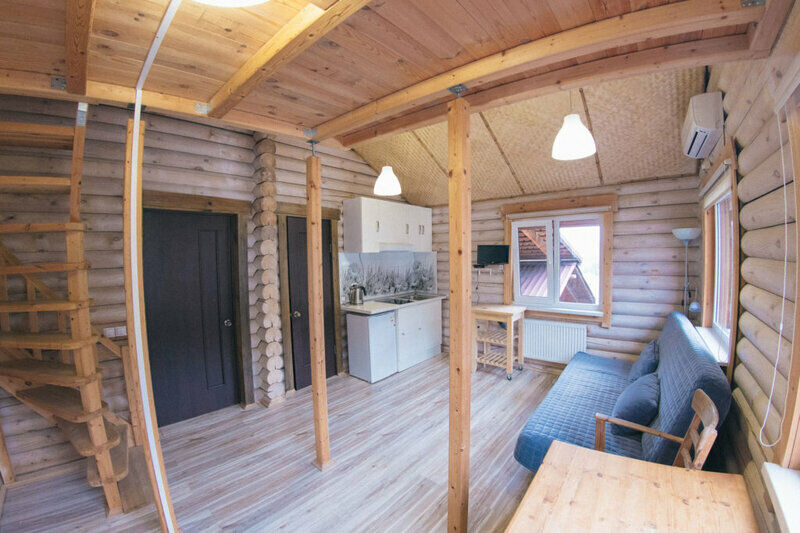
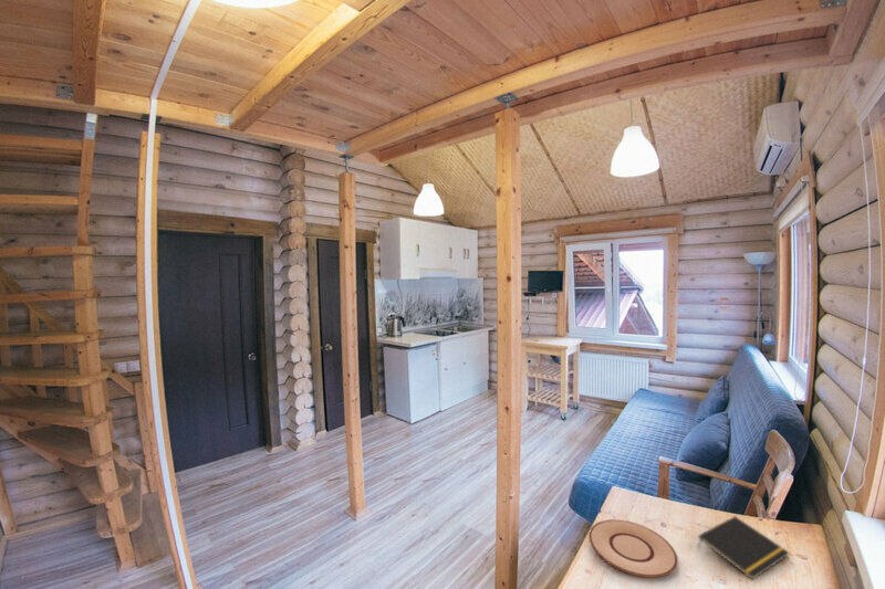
+ plate [587,518,679,579]
+ notepad [697,515,790,580]
